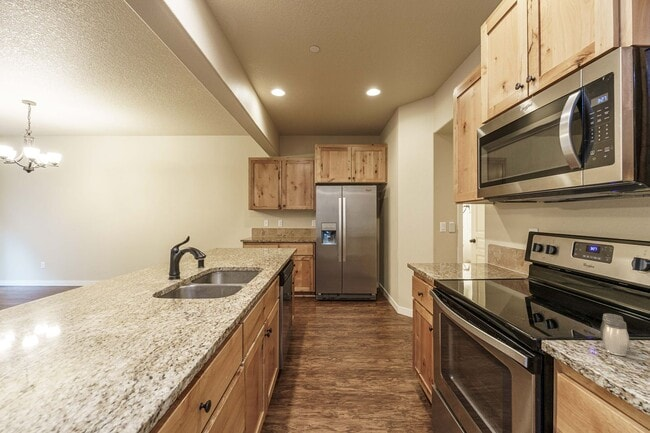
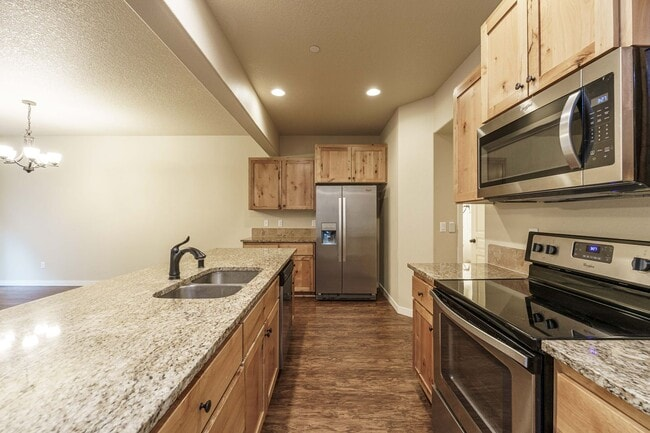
- salt and pepper shaker [599,312,630,357]
